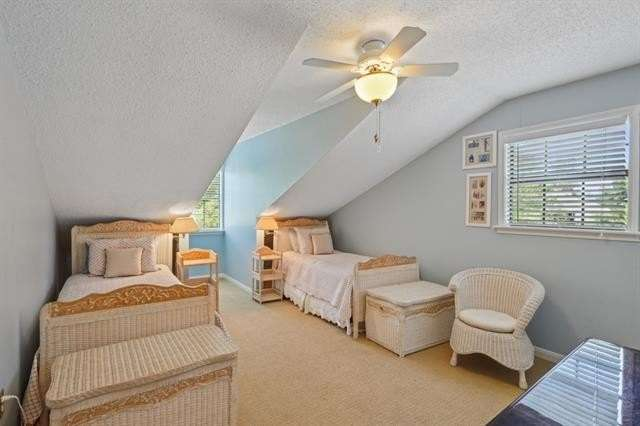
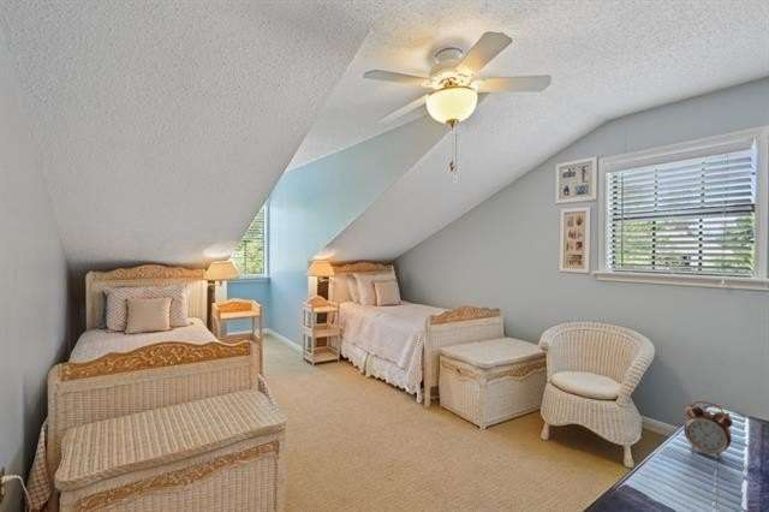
+ alarm clock [682,400,734,460]
